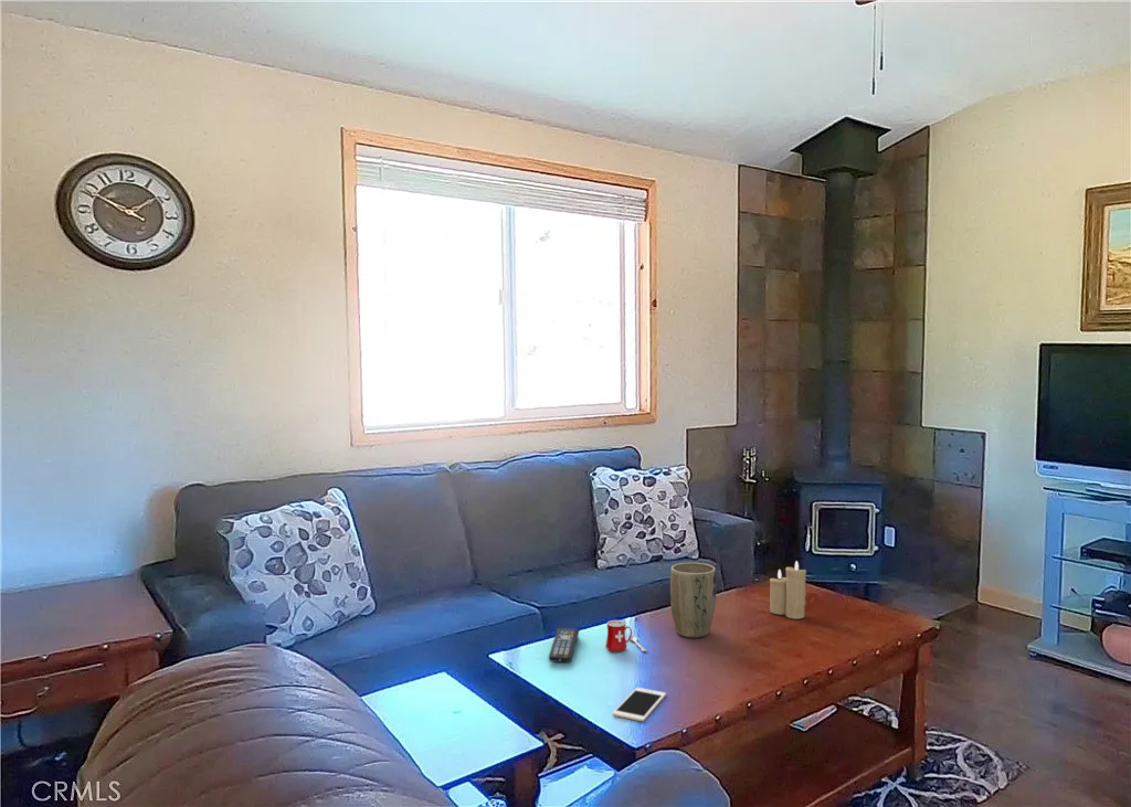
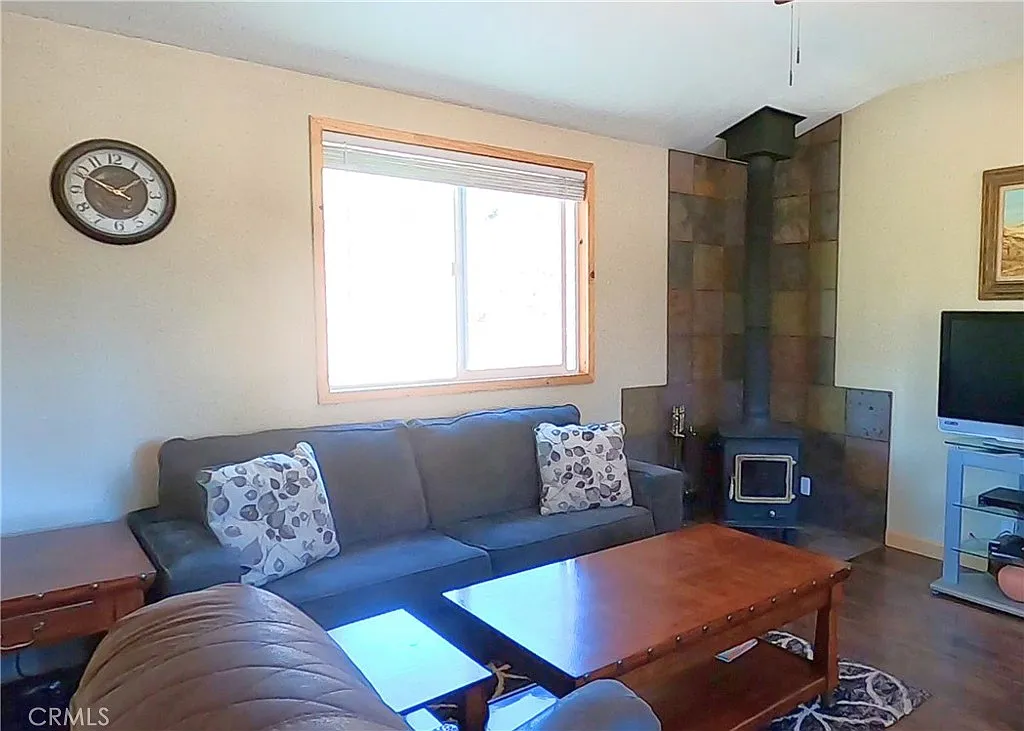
- mug [605,619,648,654]
- candle [769,560,807,620]
- cell phone [612,687,667,722]
- remote control [548,627,581,663]
- plant pot [669,562,718,639]
